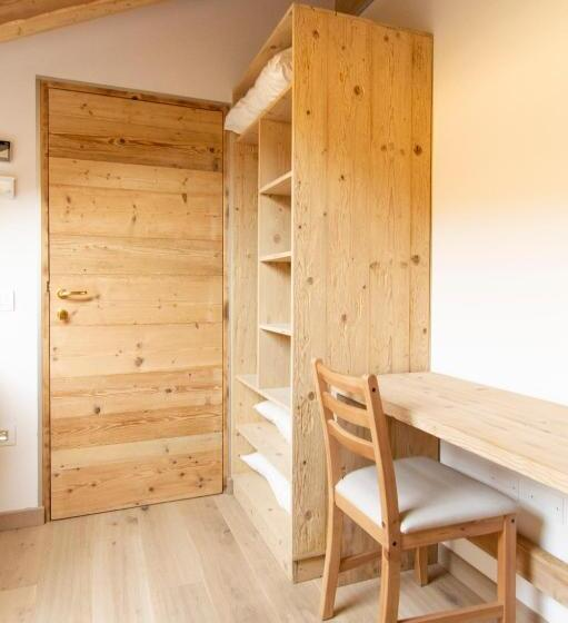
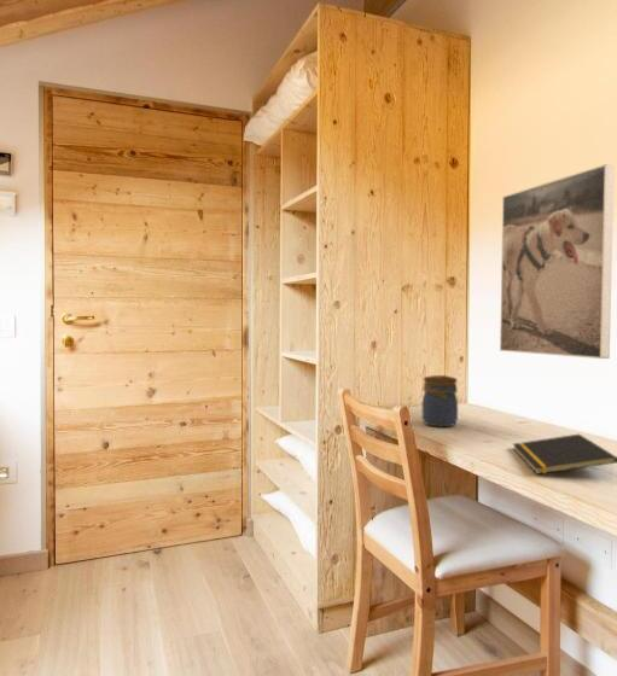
+ notepad [512,433,617,476]
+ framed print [499,163,616,360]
+ jar [421,374,459,427]
